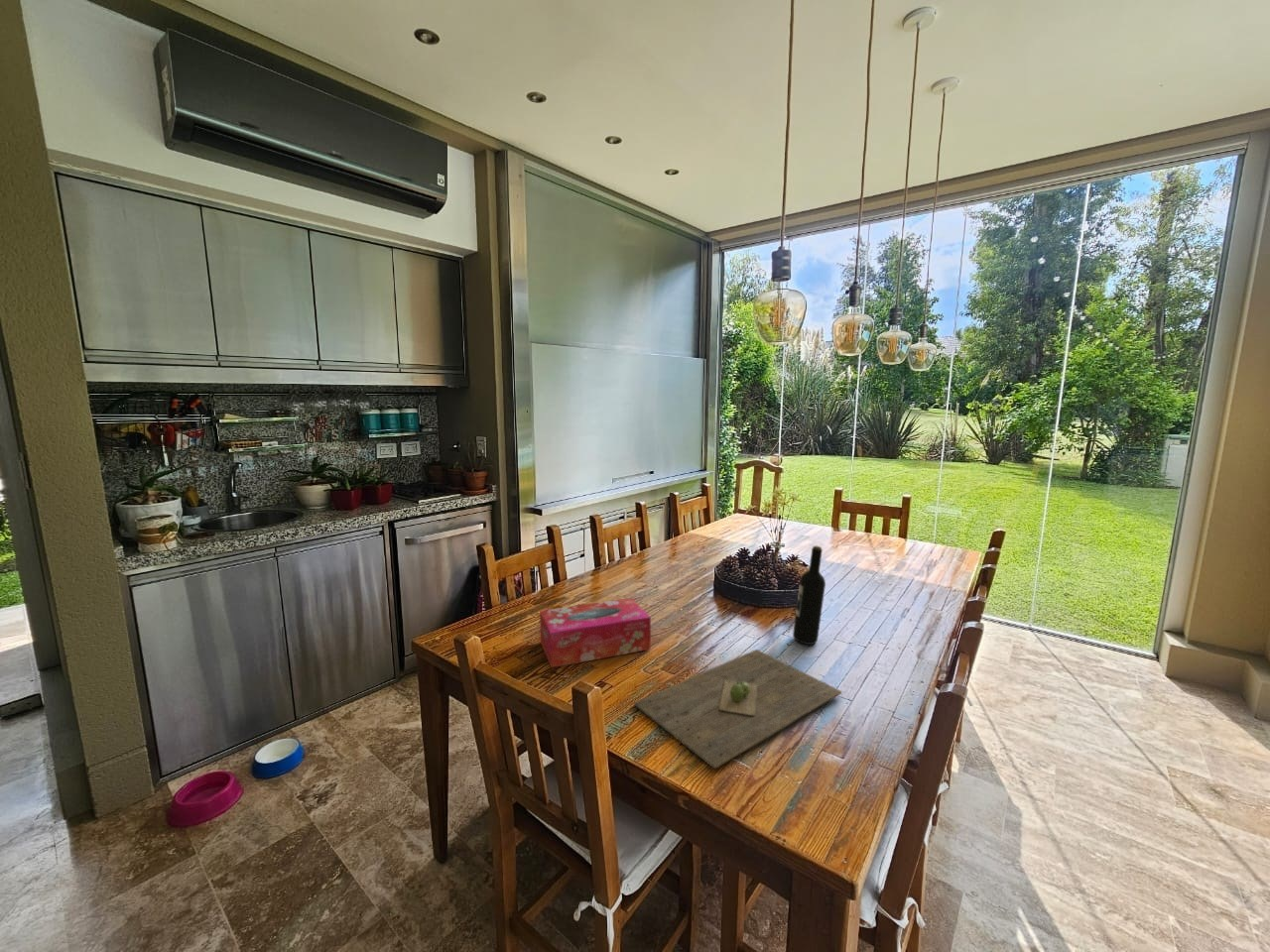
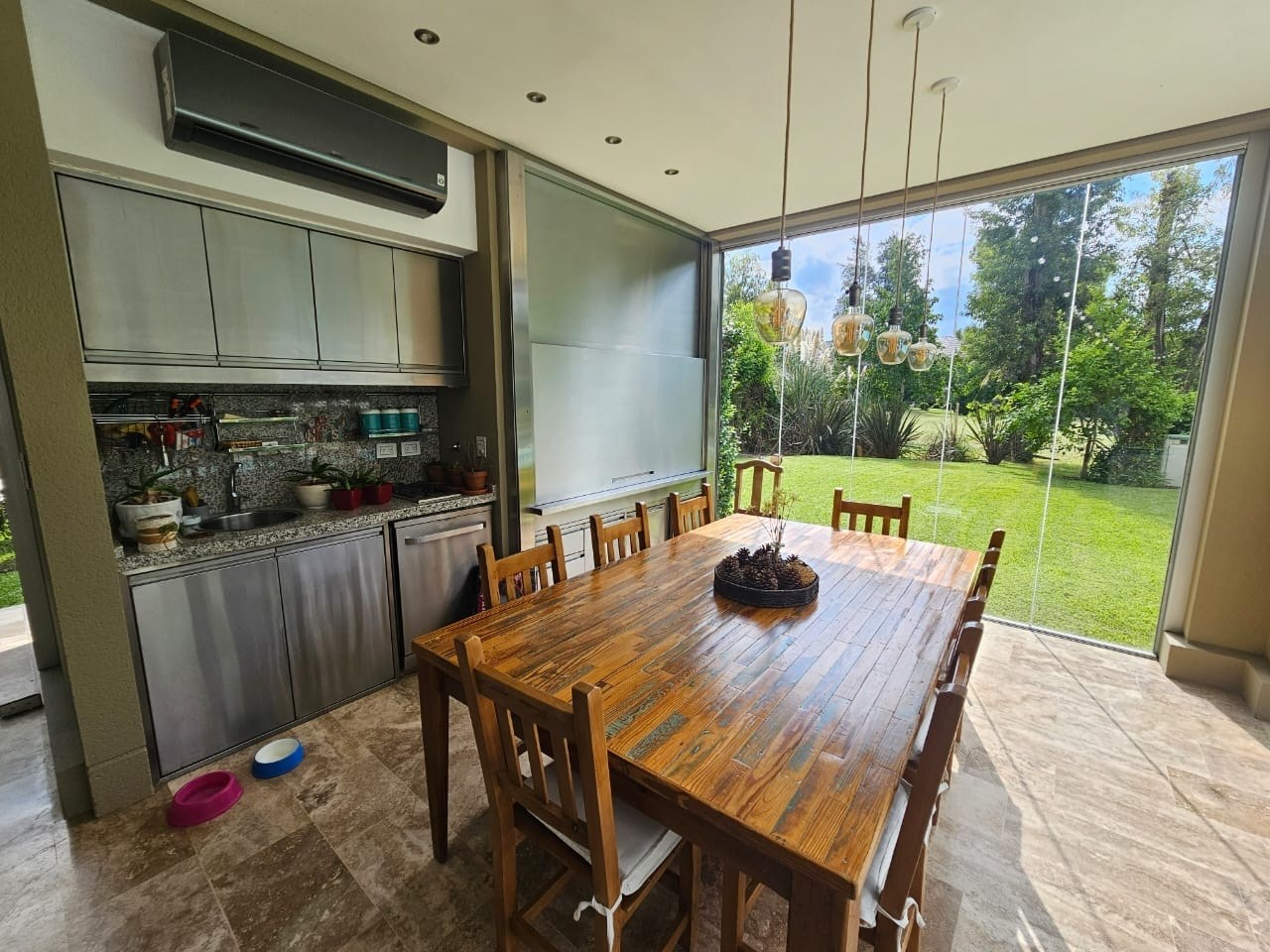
- tissue box [539,597,652,668]
- cutting board [633,649,842,771]
- wine bottle [792,544,826,646]
